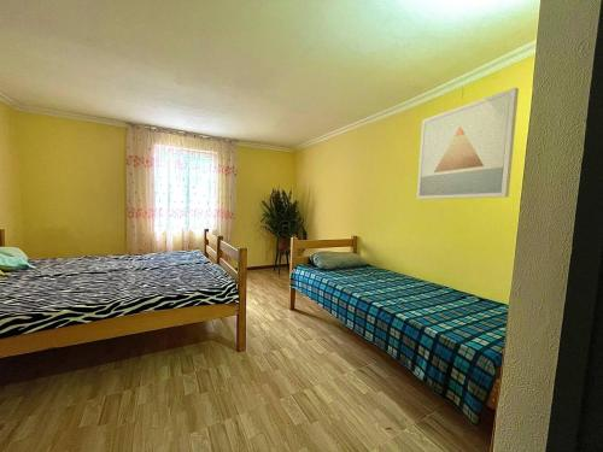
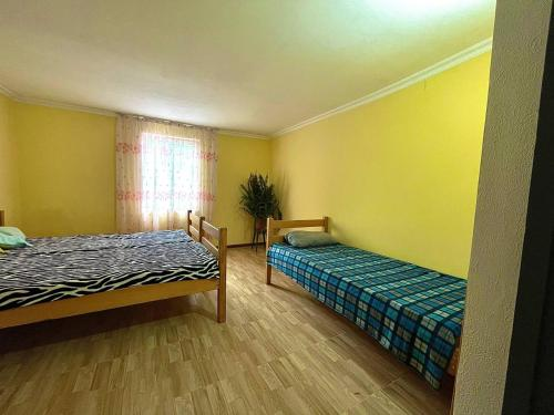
- wall art [415,86,520,200]
